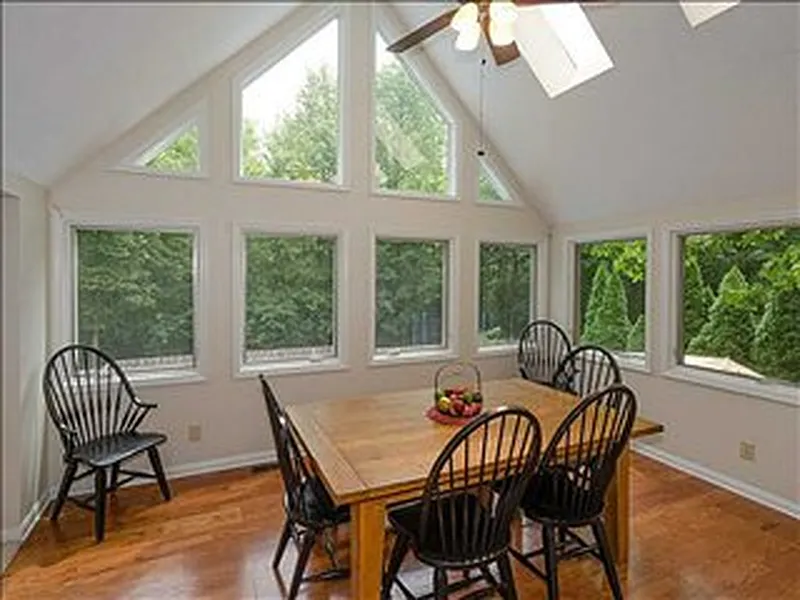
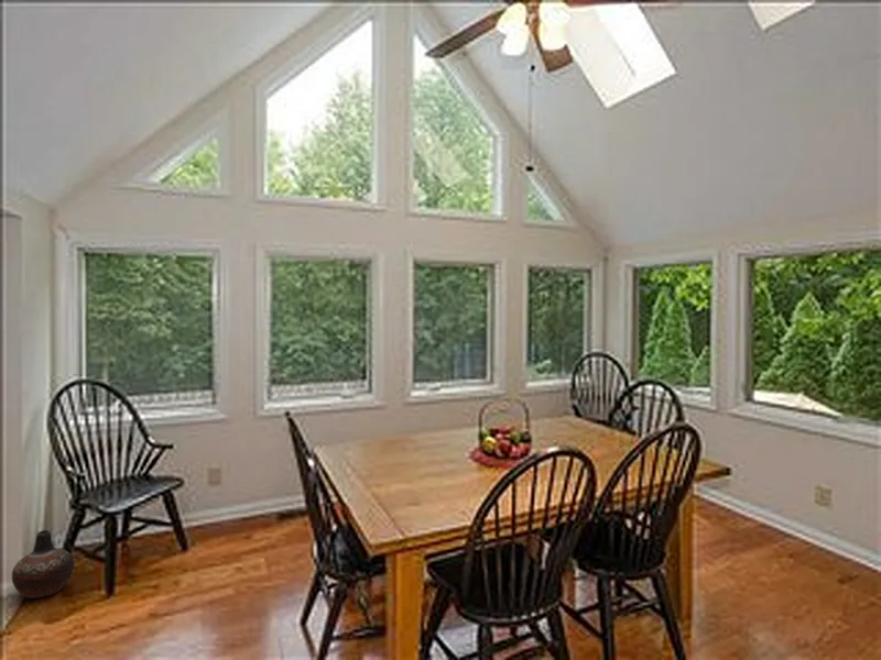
+ vase [11,529,75,600]
